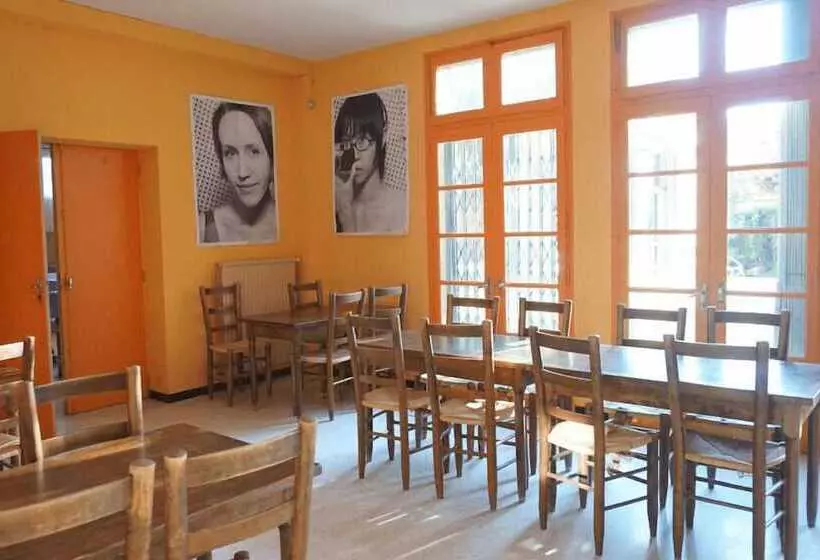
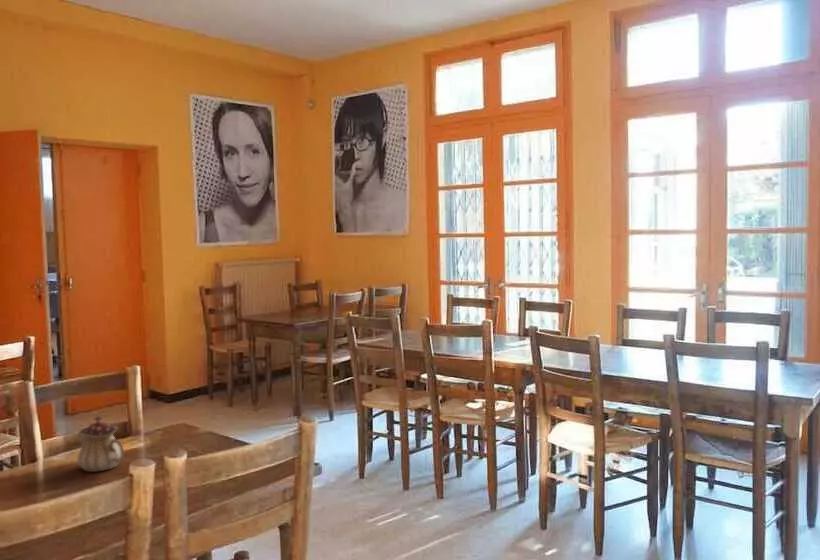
+ teapot [76,415,125,473]
